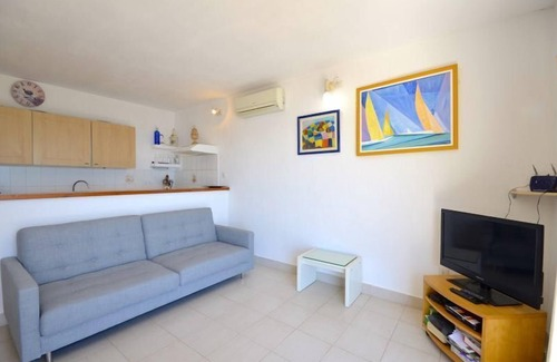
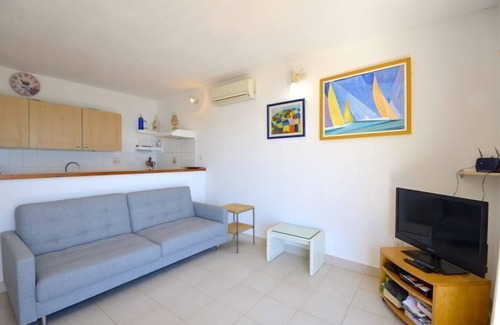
+ side table [218,202,256,254]
